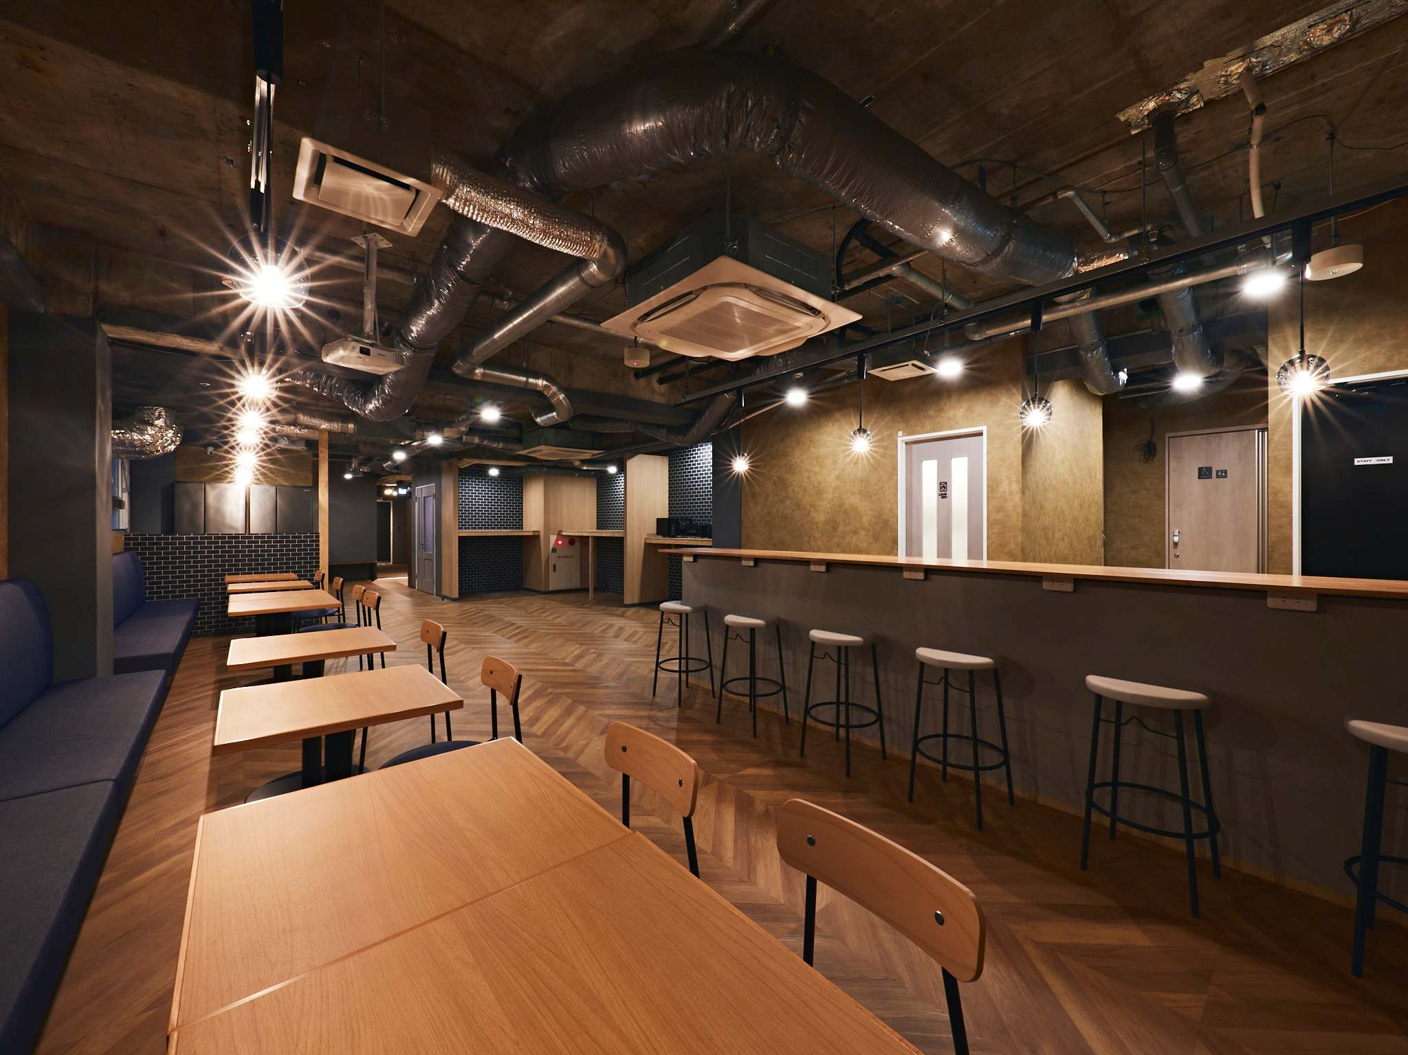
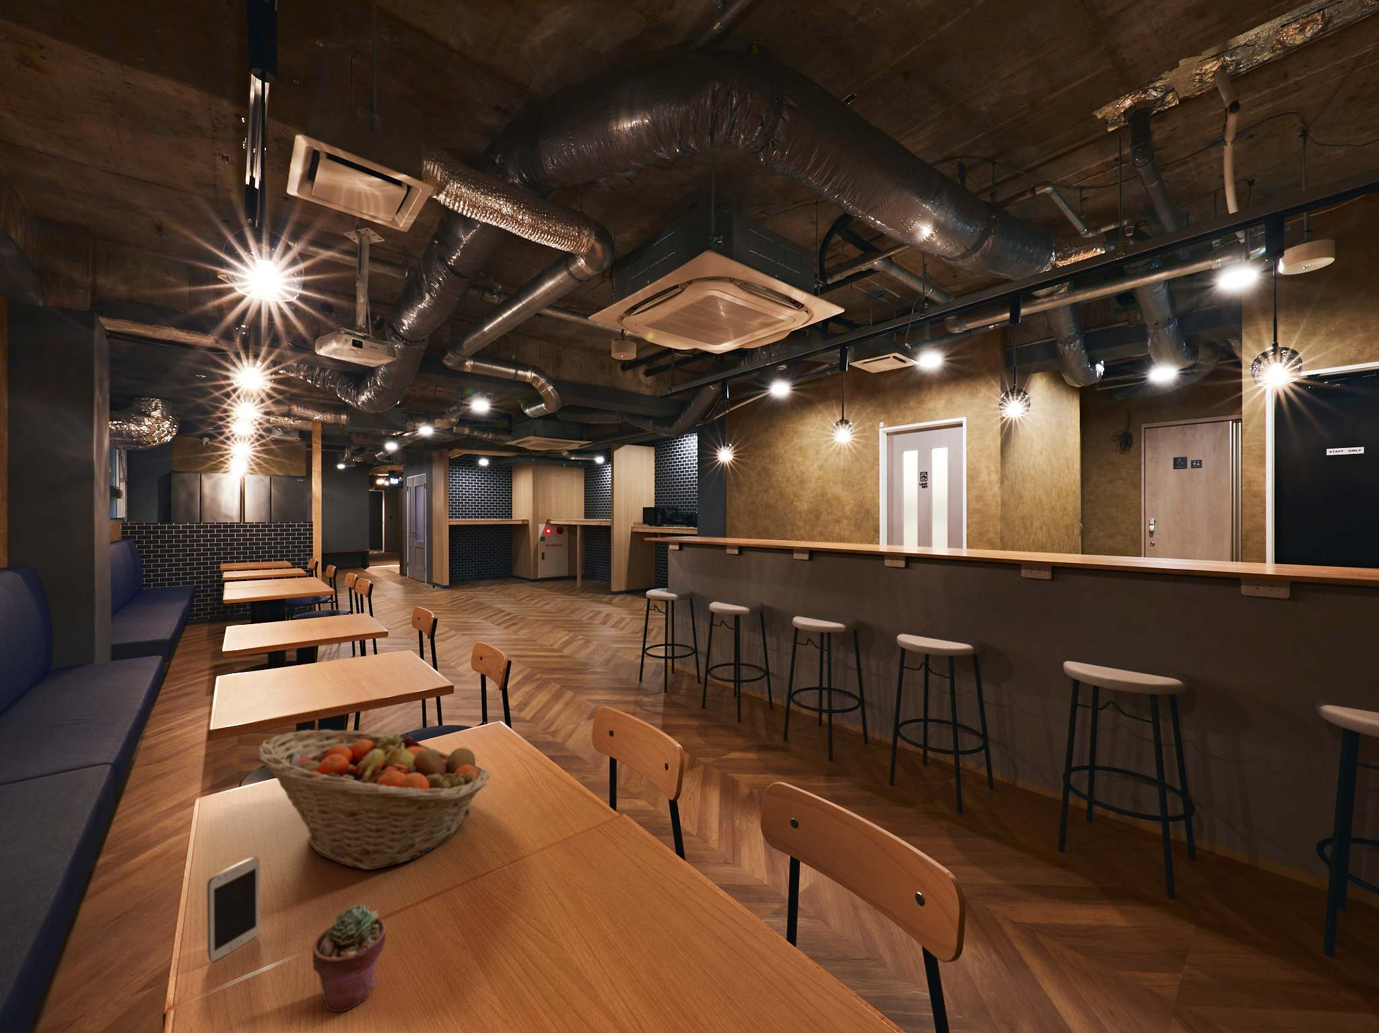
+ smartphone [206,856,261,961]
+ fruit basket [258,729,490,870]
+ potted succulent [312,904,388,1012]
